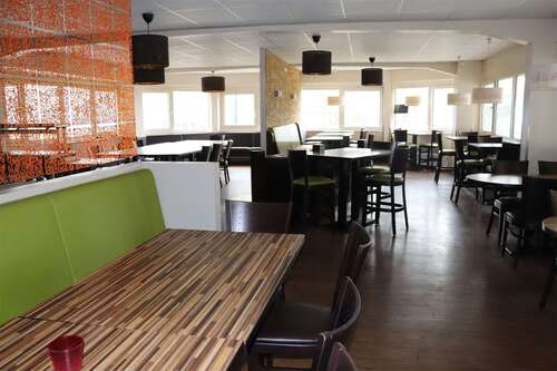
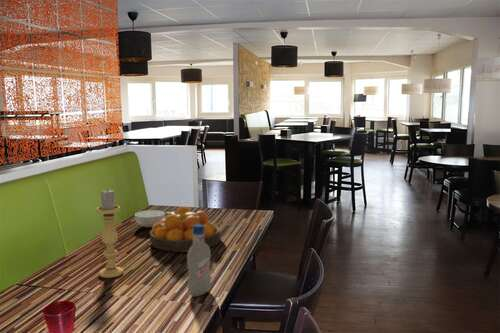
+ cereal bowl [134,209,166,228]
+ bottle [186,224,212,298]
+ fruit bowl [149,206,221,253]
+ candle holder [96,188,125,279]
